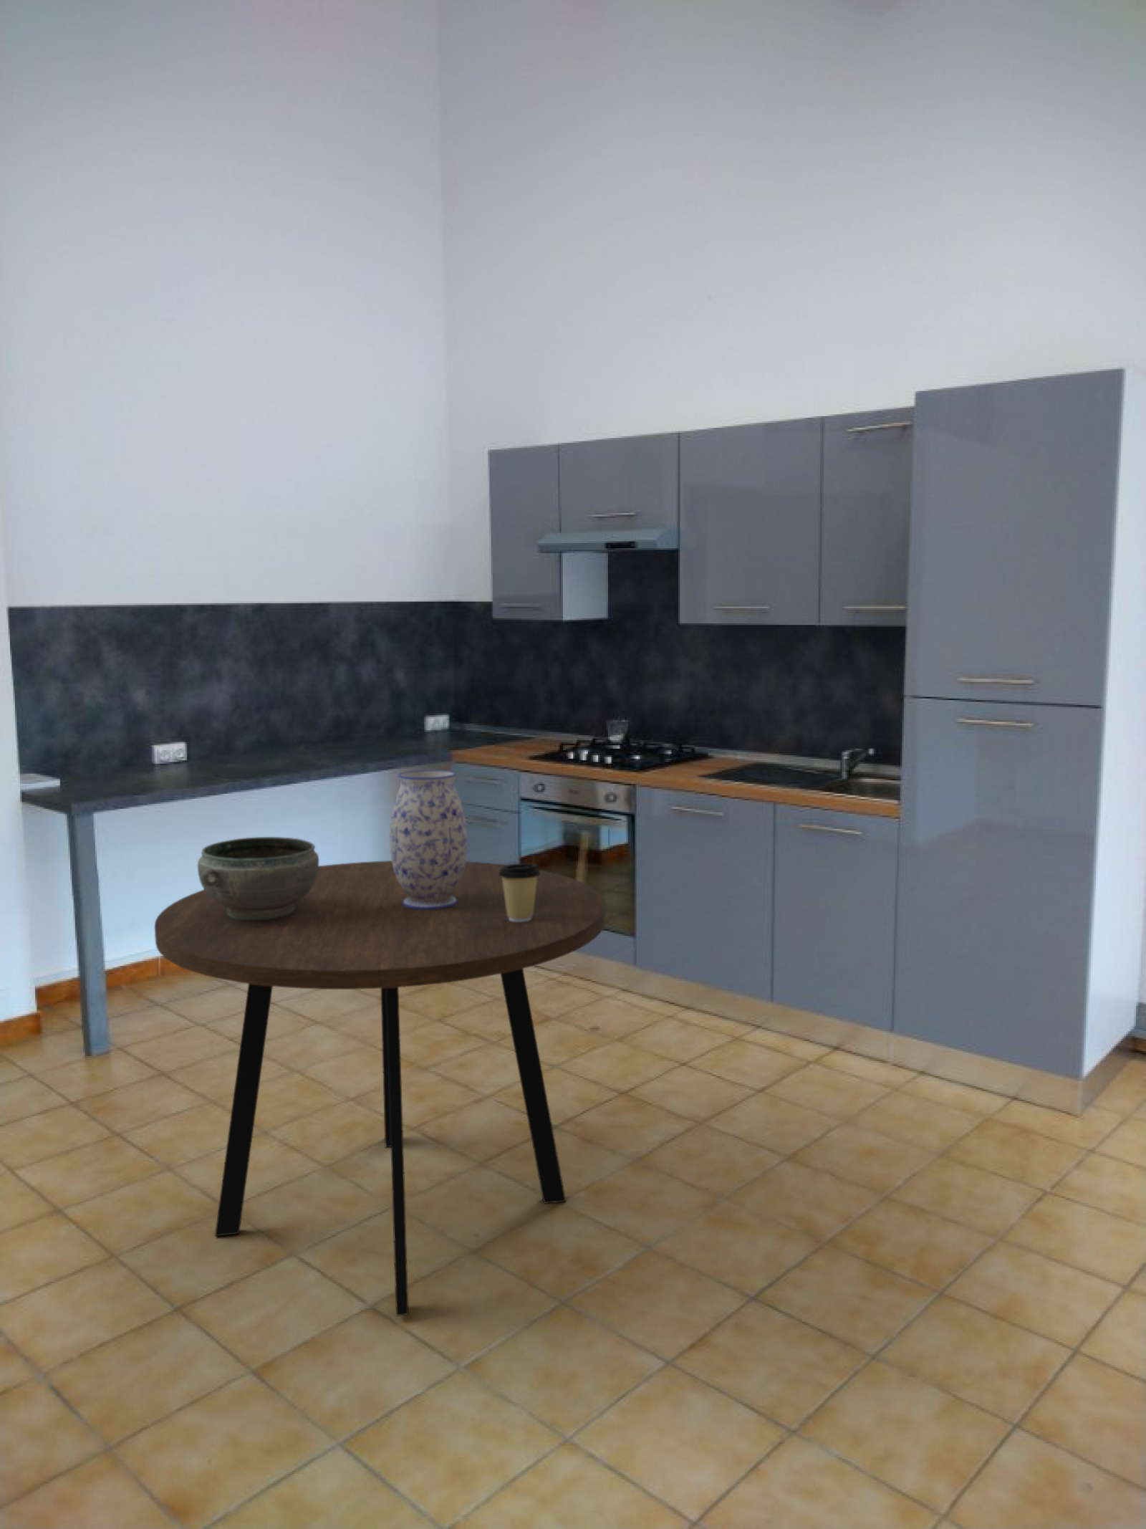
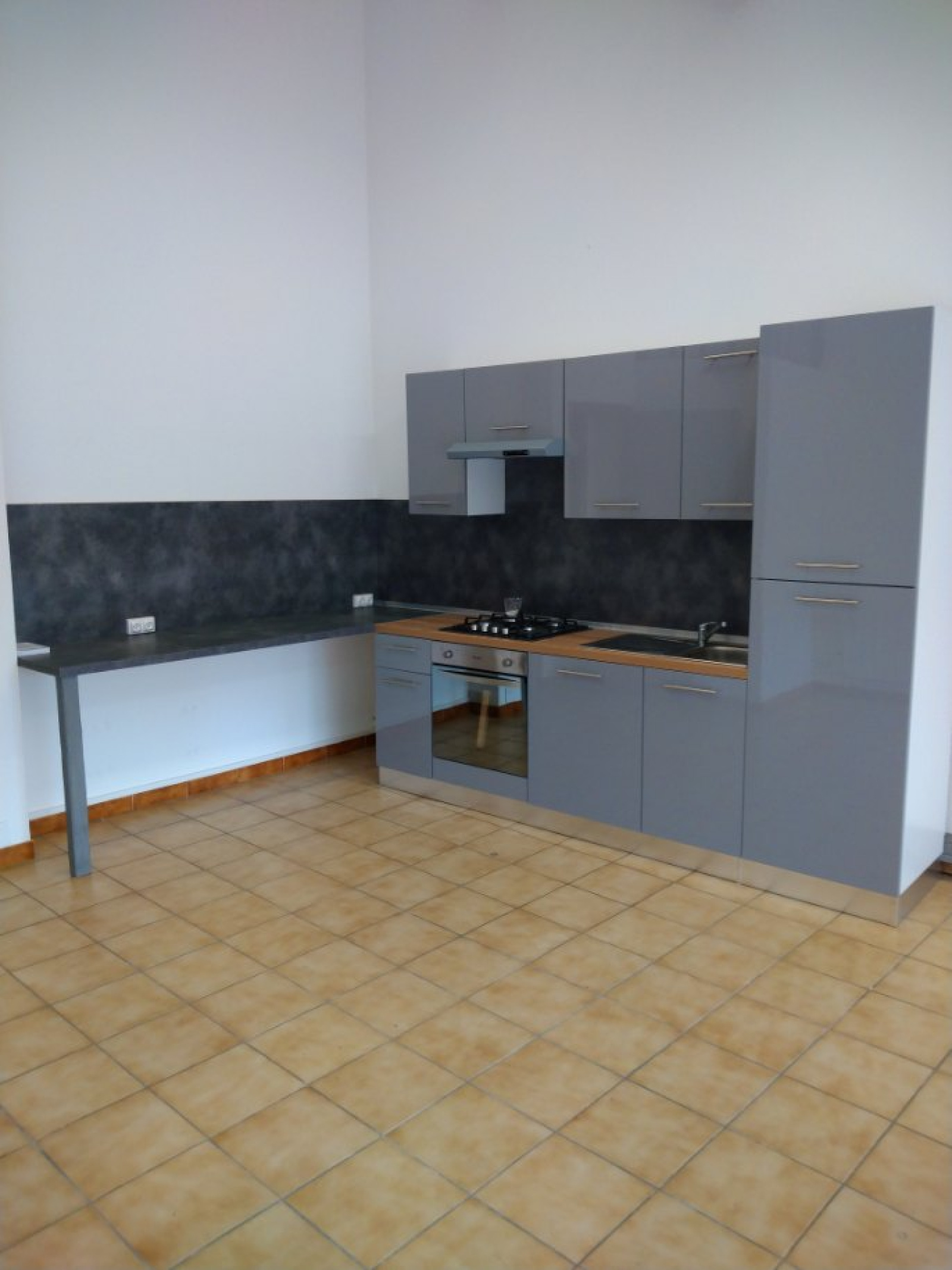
- coffee cup [498,863,540,921]
- bowl [197,837,319,920]
- vase [389,769,468,909]
- dining table [154,860,606,1317]
